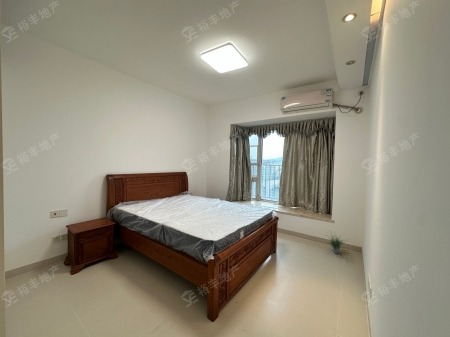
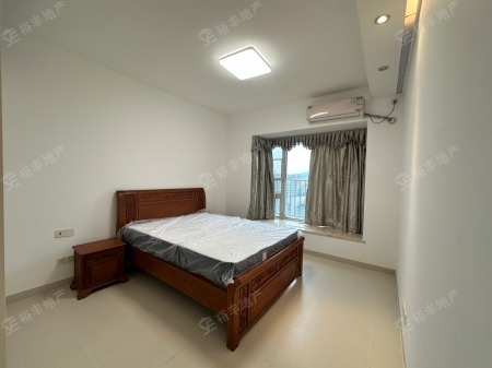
- potted plant [324,228,350,255]
